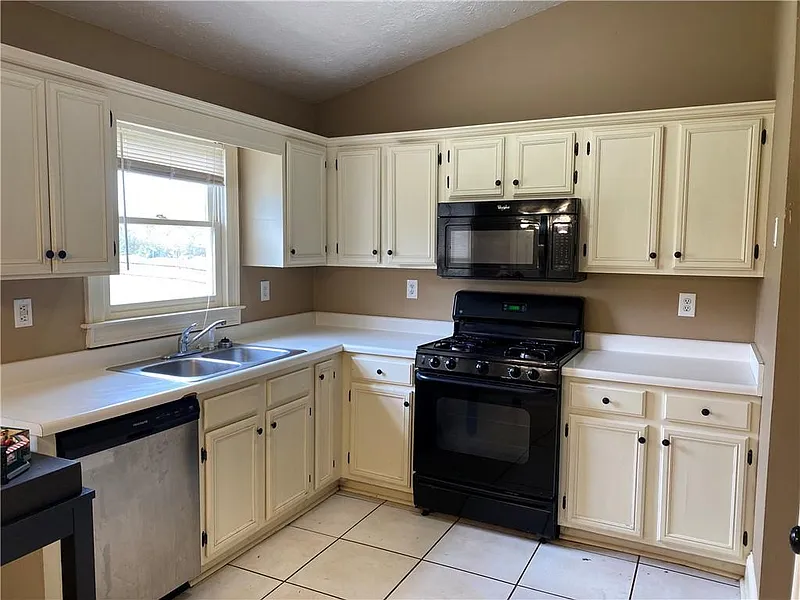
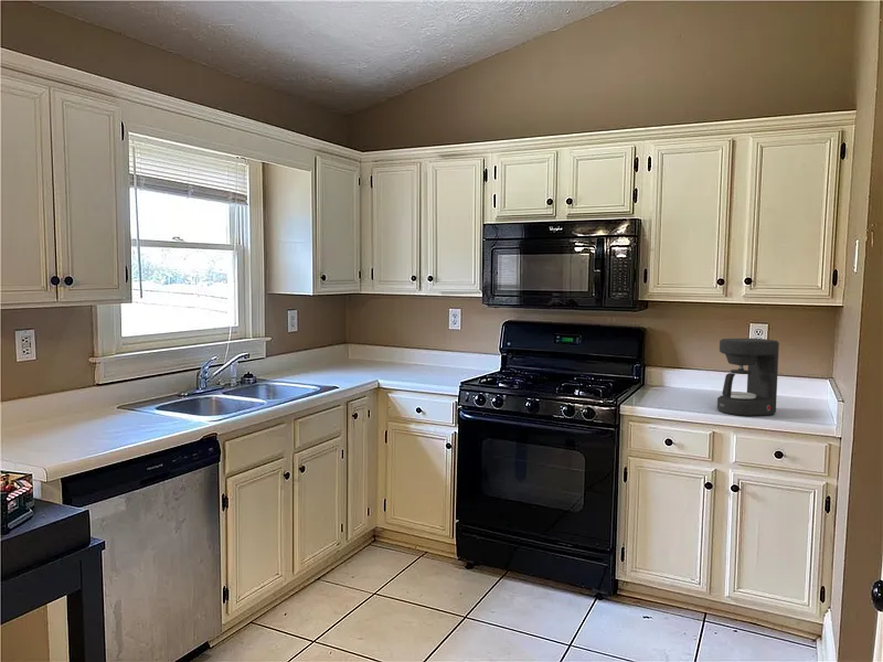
+ coffee maker [716,338,780,417]
